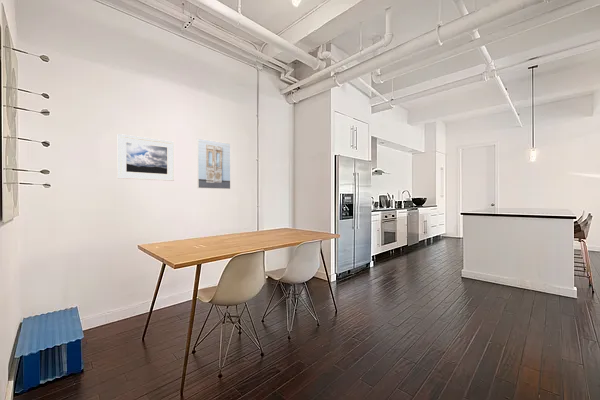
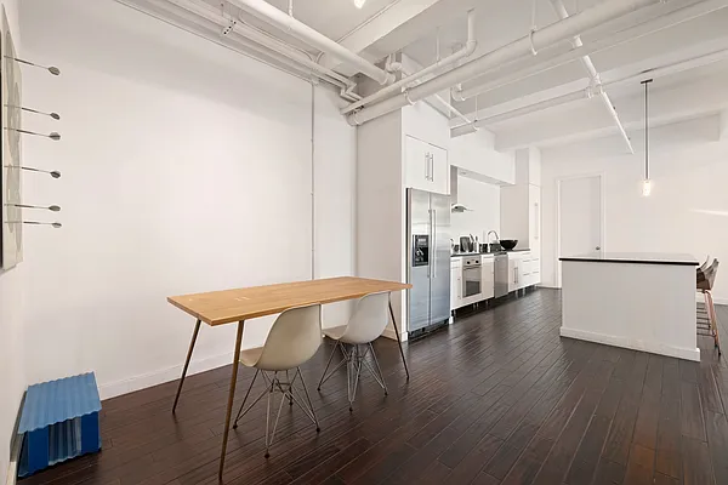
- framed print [196,138,231,190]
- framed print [117,133,175,182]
